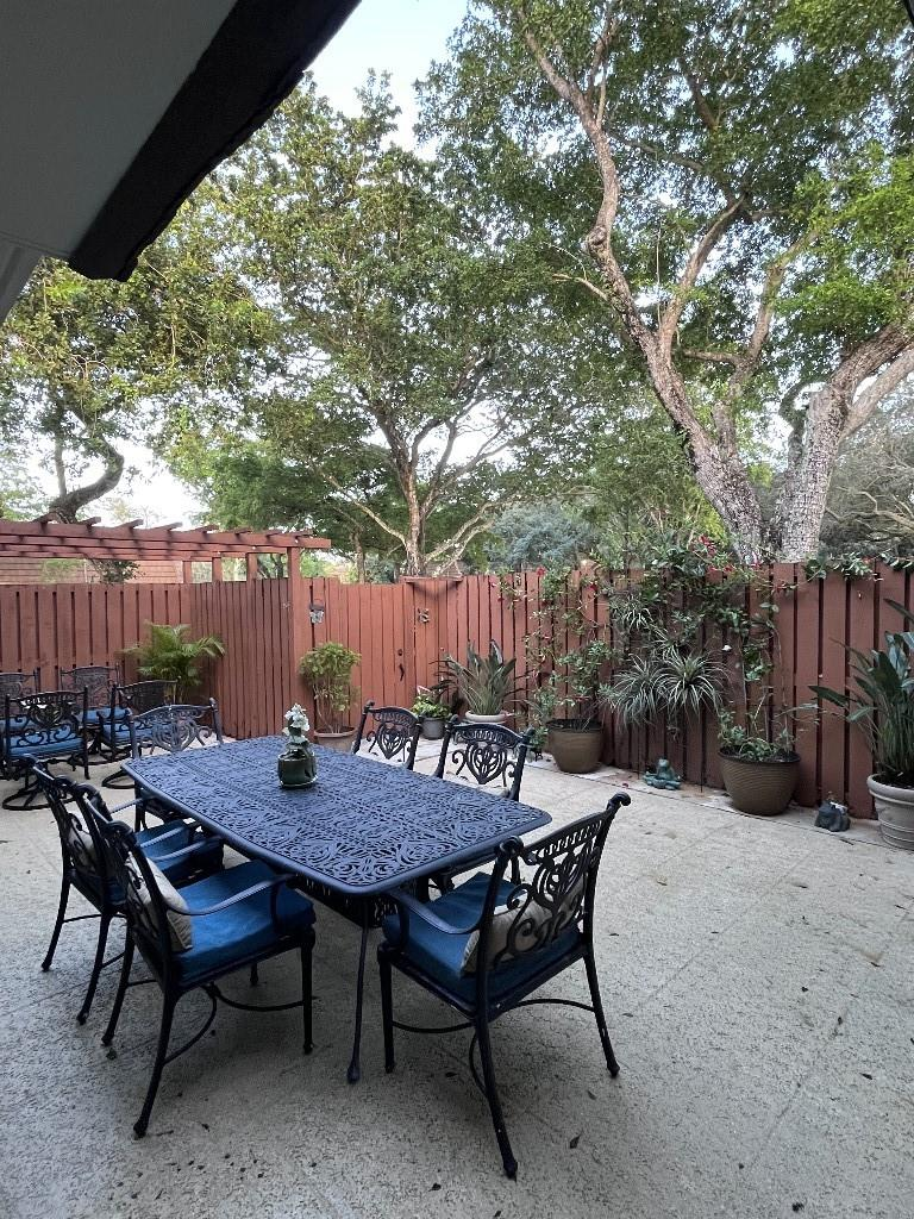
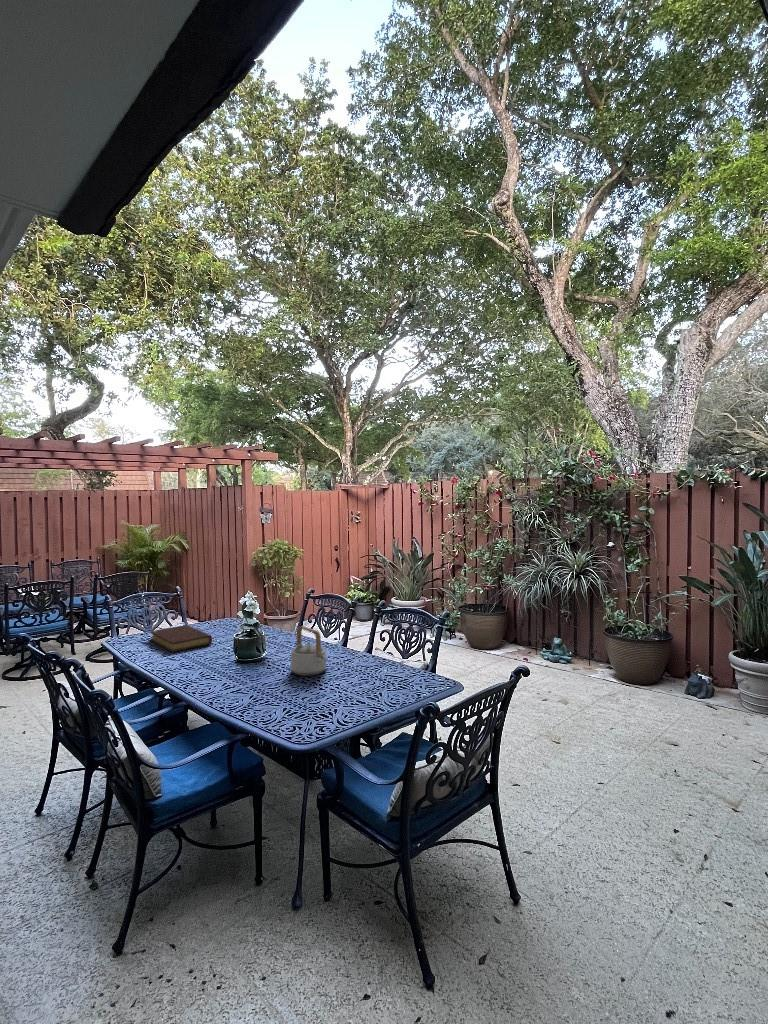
+ book [149,624,213,653]
+ teapot [290,625,327,677]
